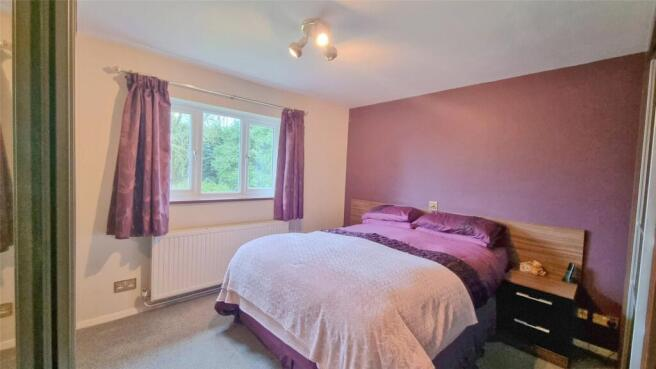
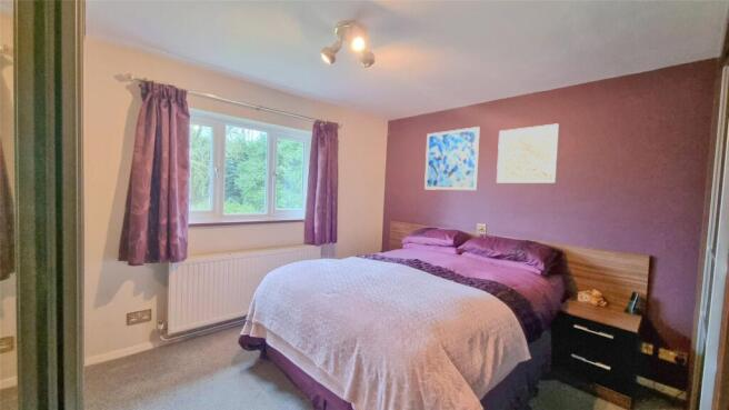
+ wall art [423,126,481,191]
+ wall art [496,122,560,184]
